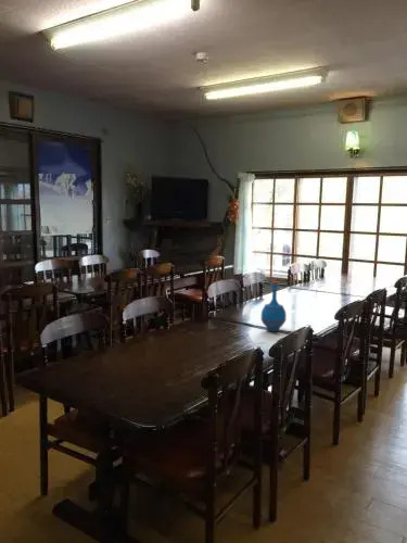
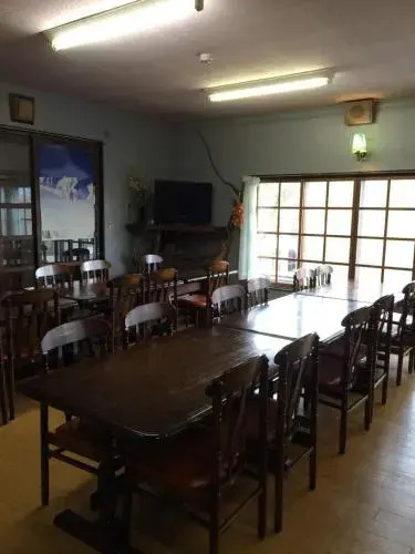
- bottle [260,280,288,332]
